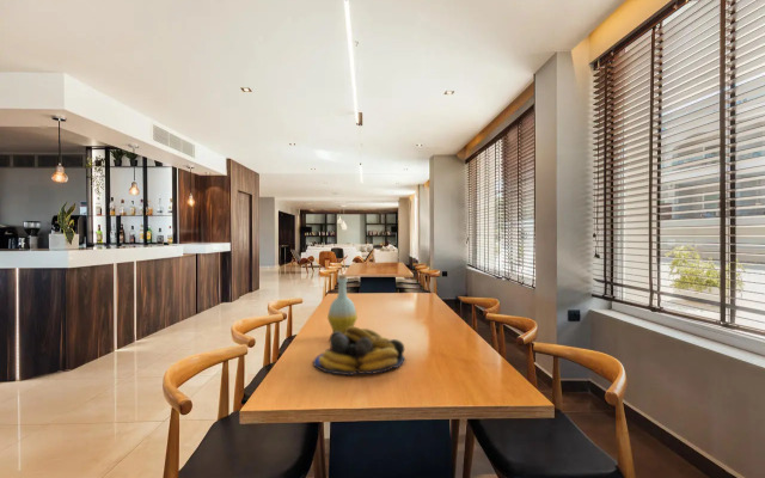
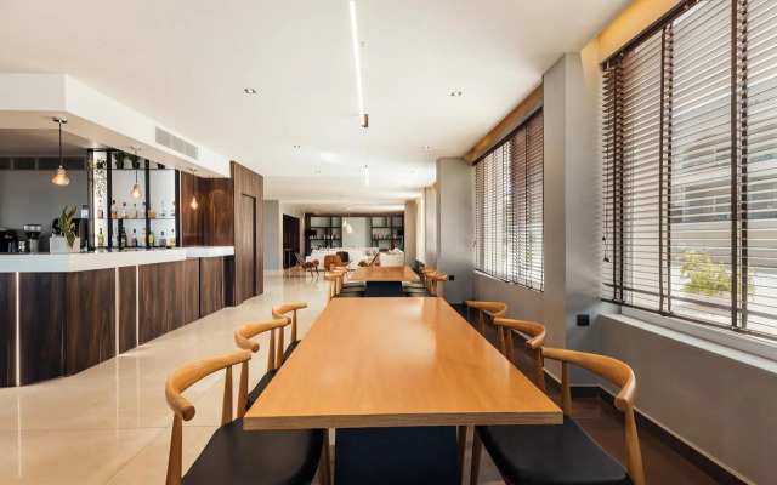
- fruit bowl [312,325,406,376]
- bottle [326,274,359,335]
